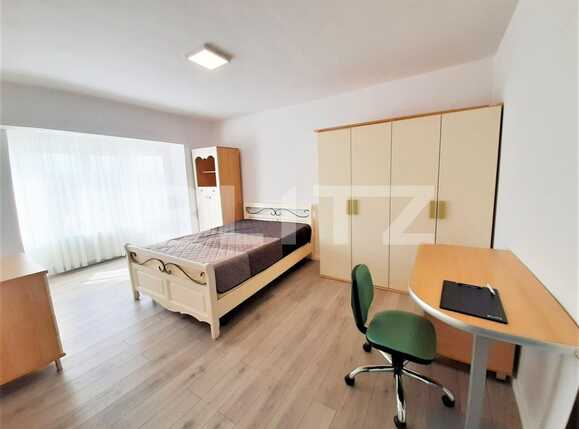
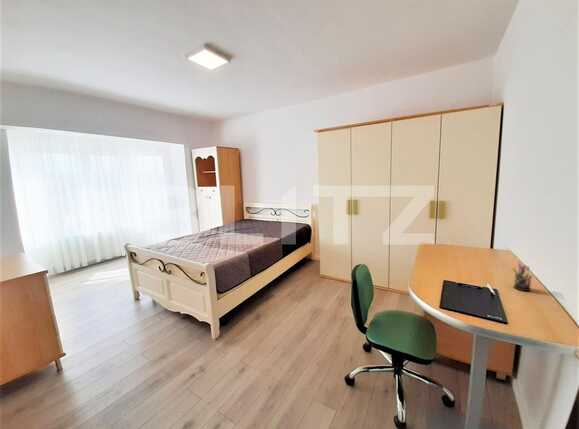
+ pen holder [511,262,533,292]
